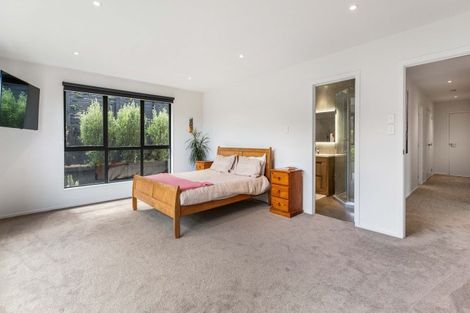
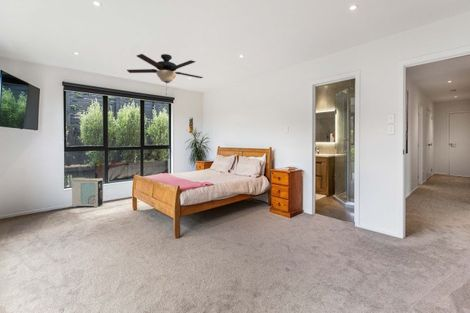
+ air purifier [71,177,104,208]
+ ceiling fan [126,53,204,96]
